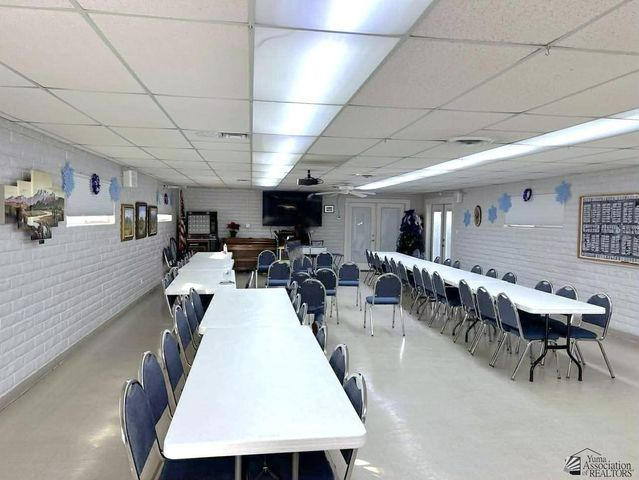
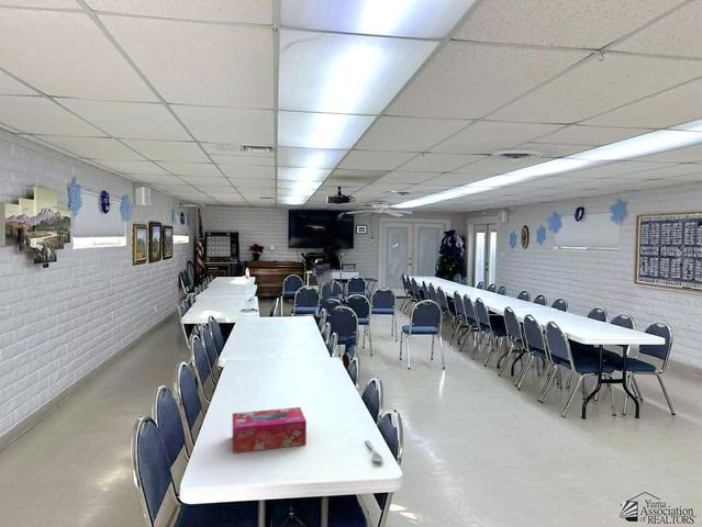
+ tissue box [232,406,308,453]
+ spoon [364,439,385,462]
